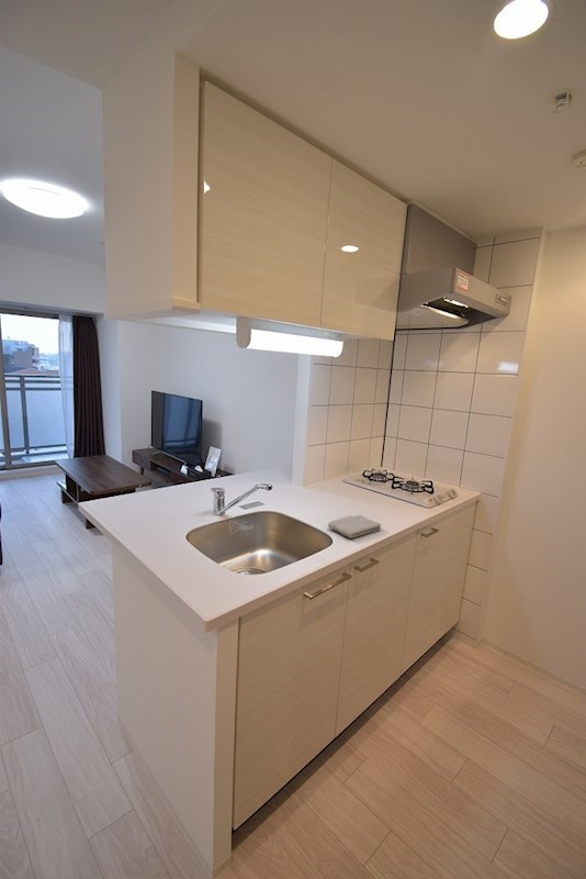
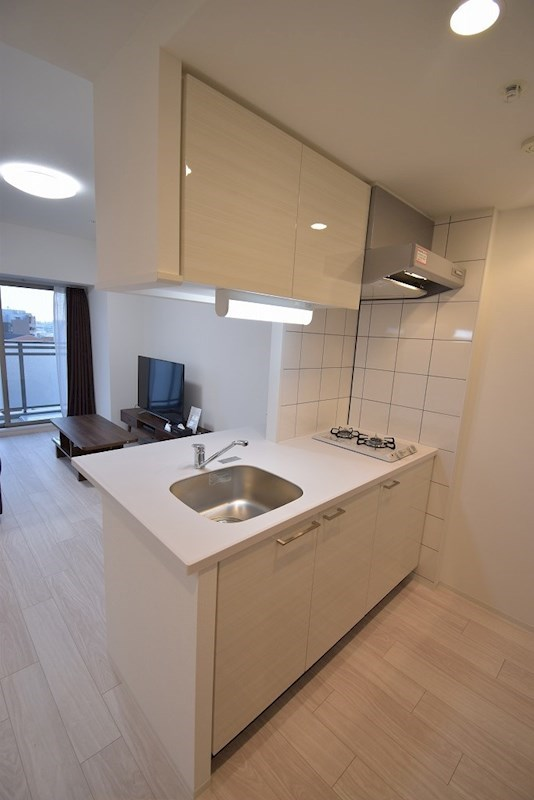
- washcloth [327,514,382,539]
